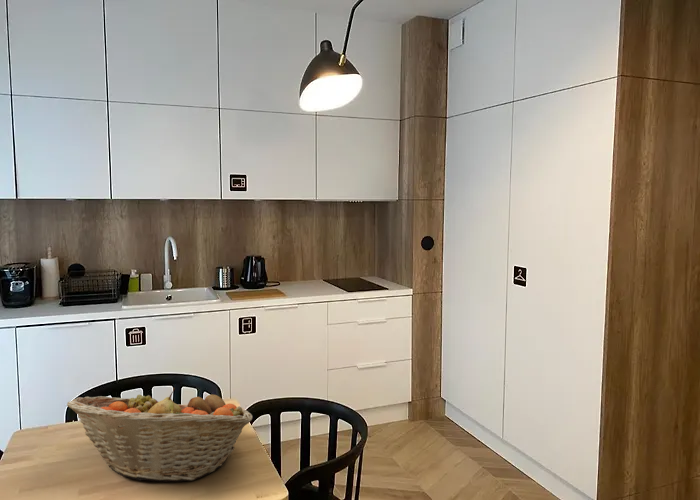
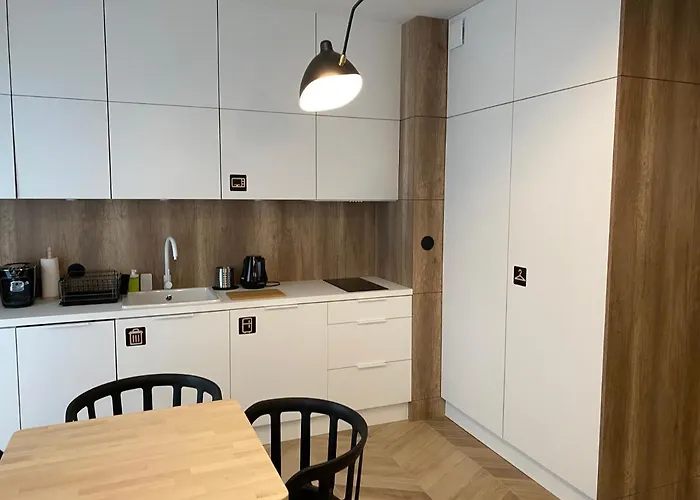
- fruit basket [66,387,253,483]
